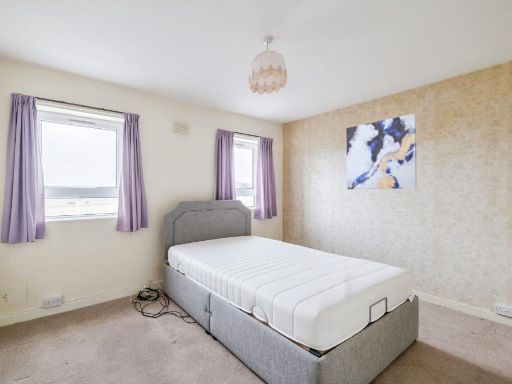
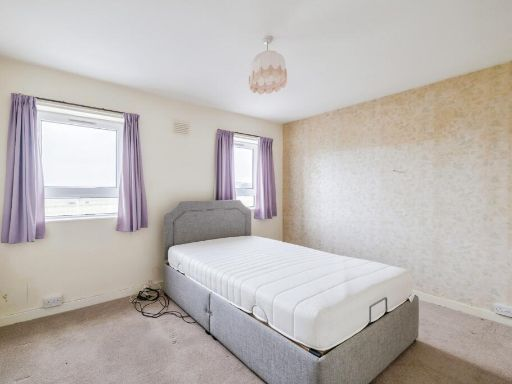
- wall art [345,112,418,190]
